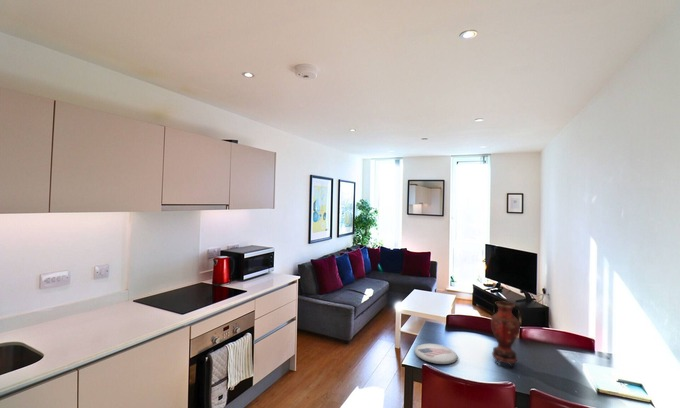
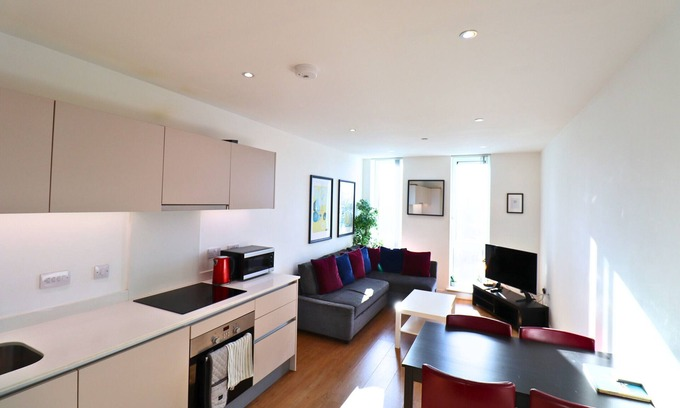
- plate [413,343,458,365]
- vase [490,300,520,369]
